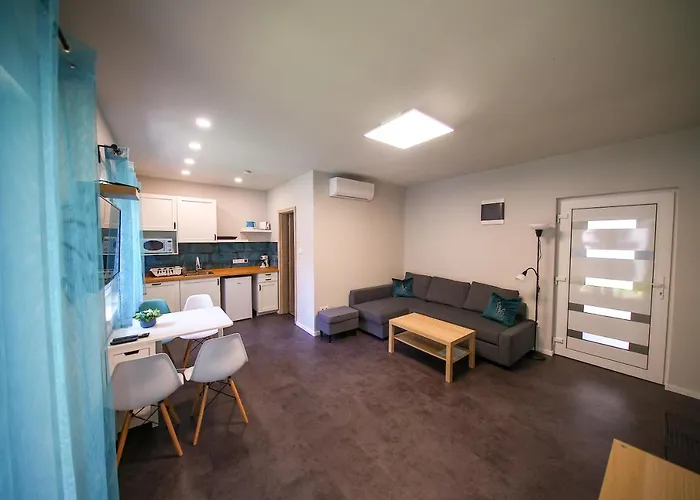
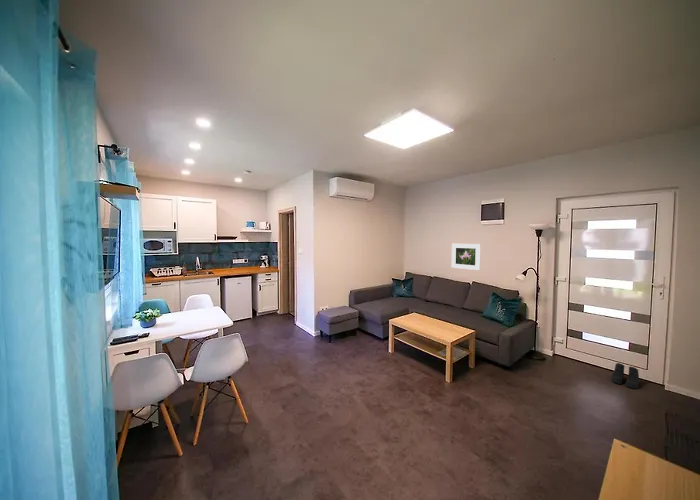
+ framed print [451,243,482,271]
+ boots [610,362,640,390]
